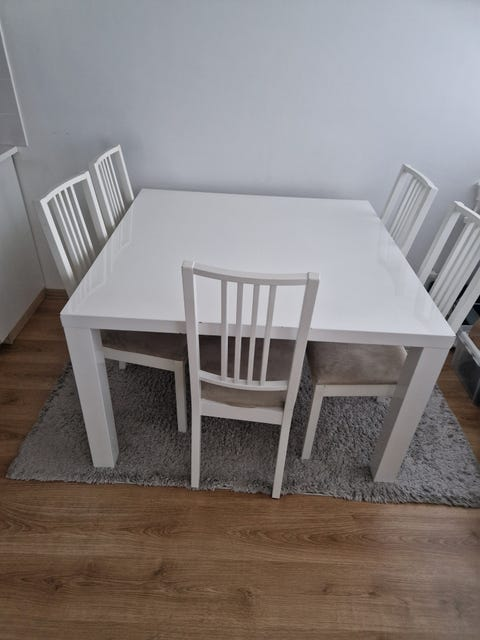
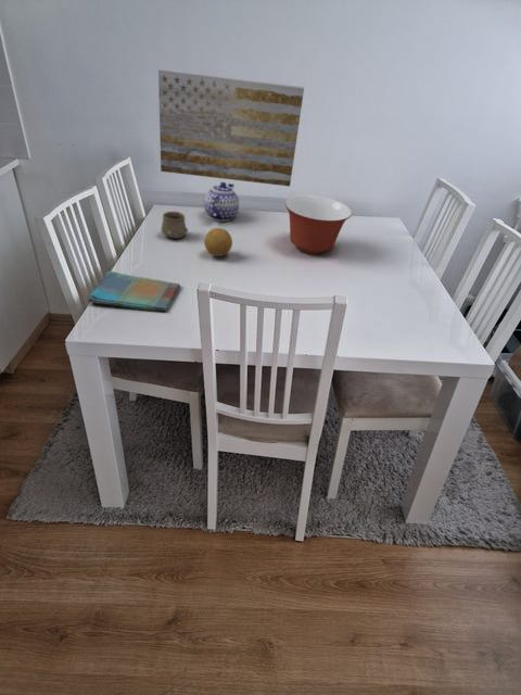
+ cup [161,211,189,240]
+ wall art [157,67,305,188]
+ dish towel [87,270,181,314]
+ teapot [203,181,240,223]
+ fruit [203,227,233,257]
+ mixing bowl [284,194,353,255]
